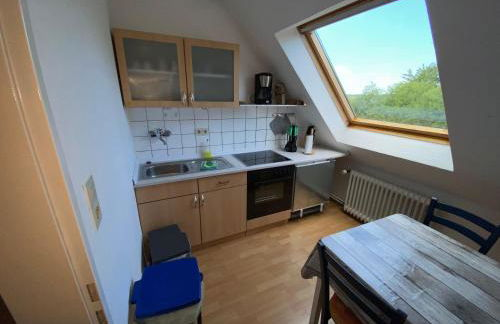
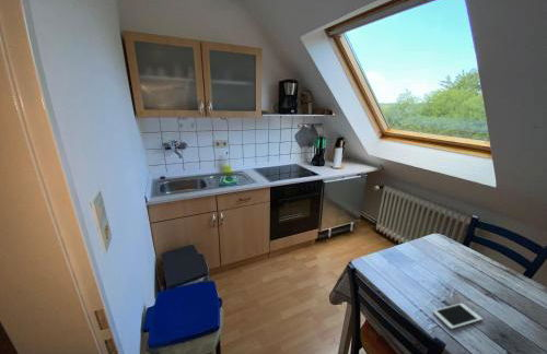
+ cell phone [432,302,484,330]
